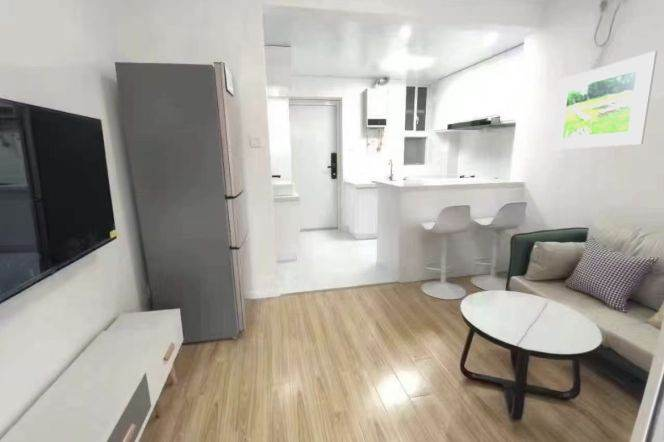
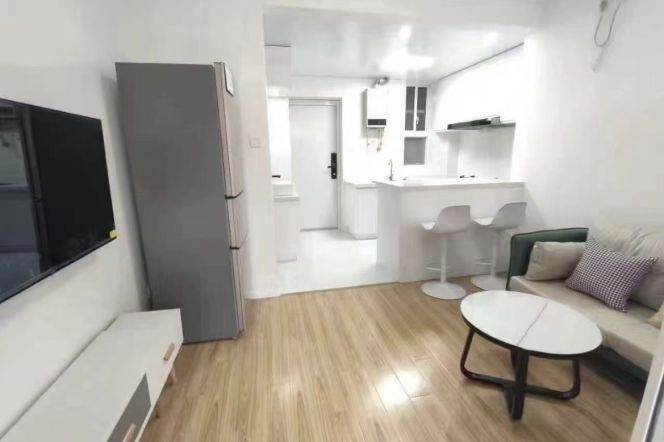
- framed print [550,50,658,151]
